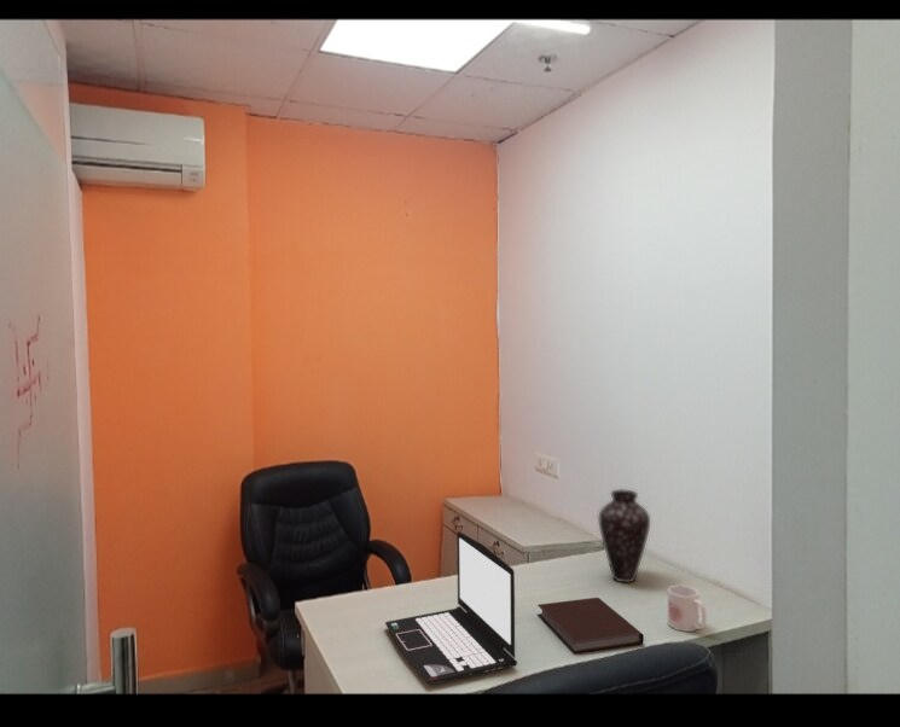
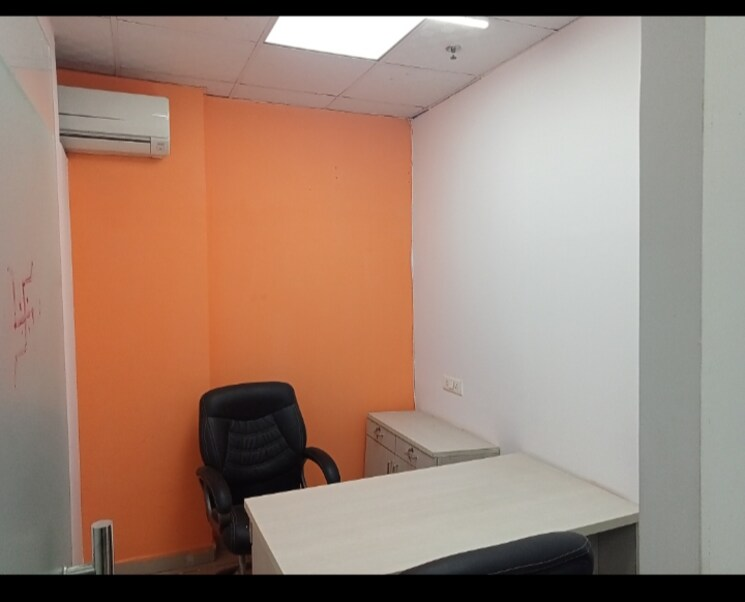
- mug [667,584,708,633]
- laptop [384,530,518,685]
- vase [598,488,651,583]
- notebook [536,597,645,656]
